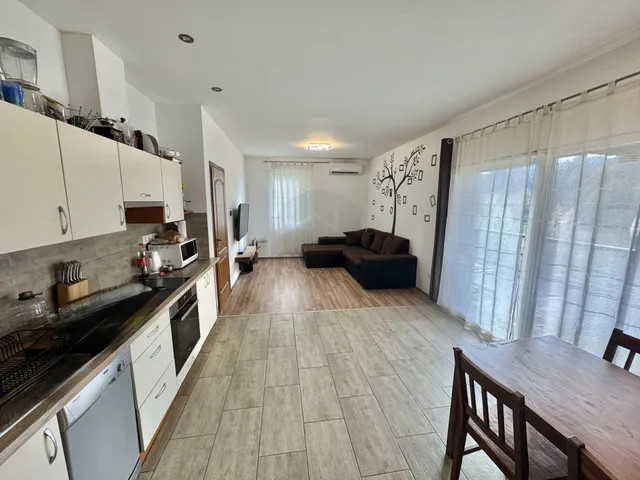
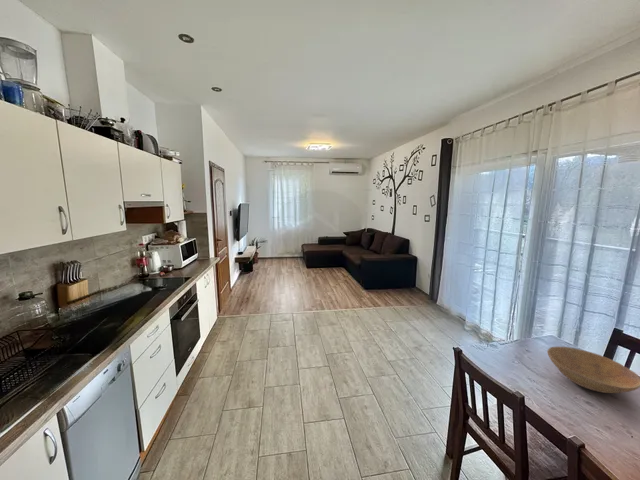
+ bowl [546,346,640,394]
